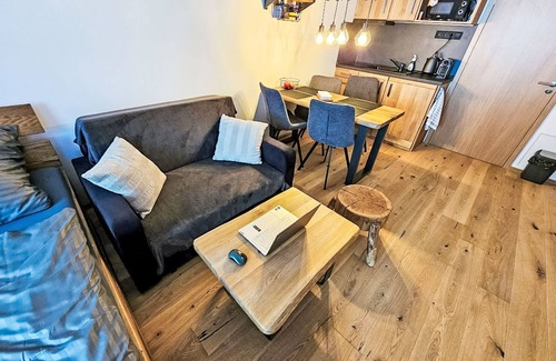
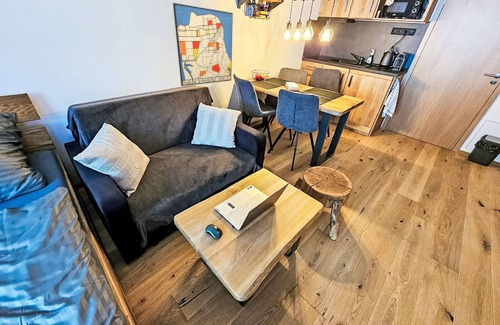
+ wall art [172,2,234,87]
